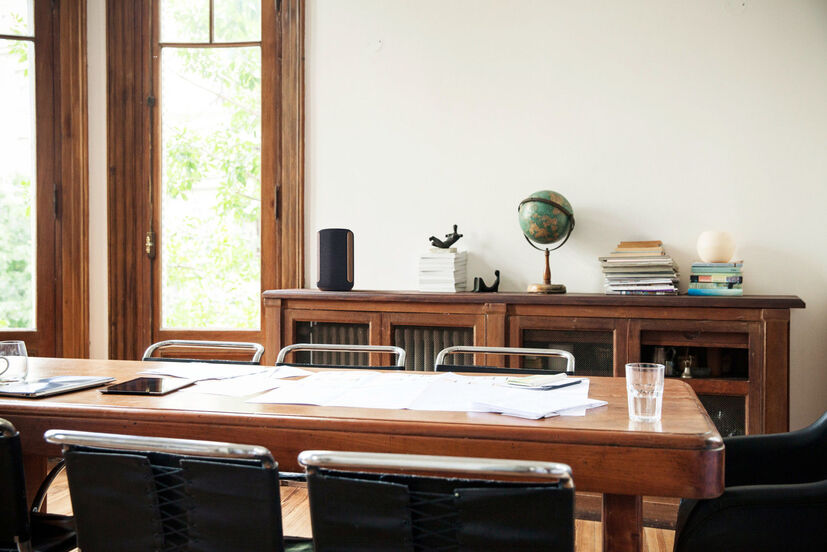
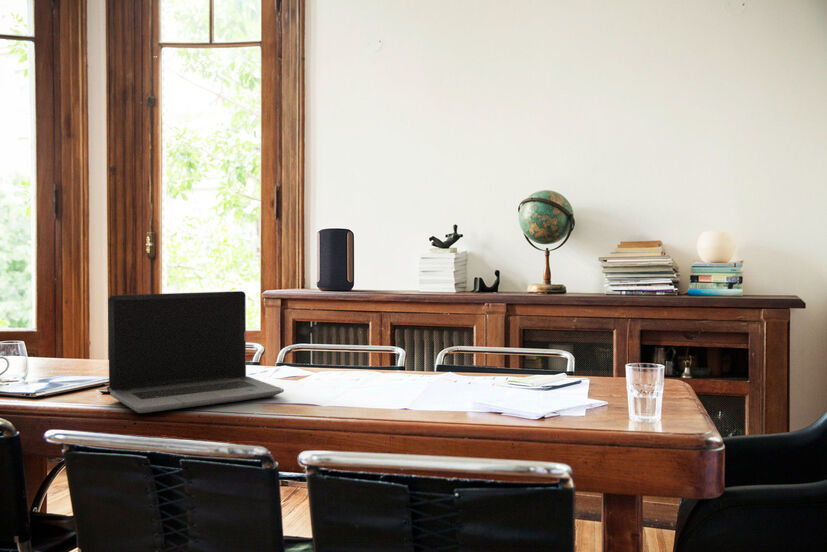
+ laptop computer [107,290,285,414]
